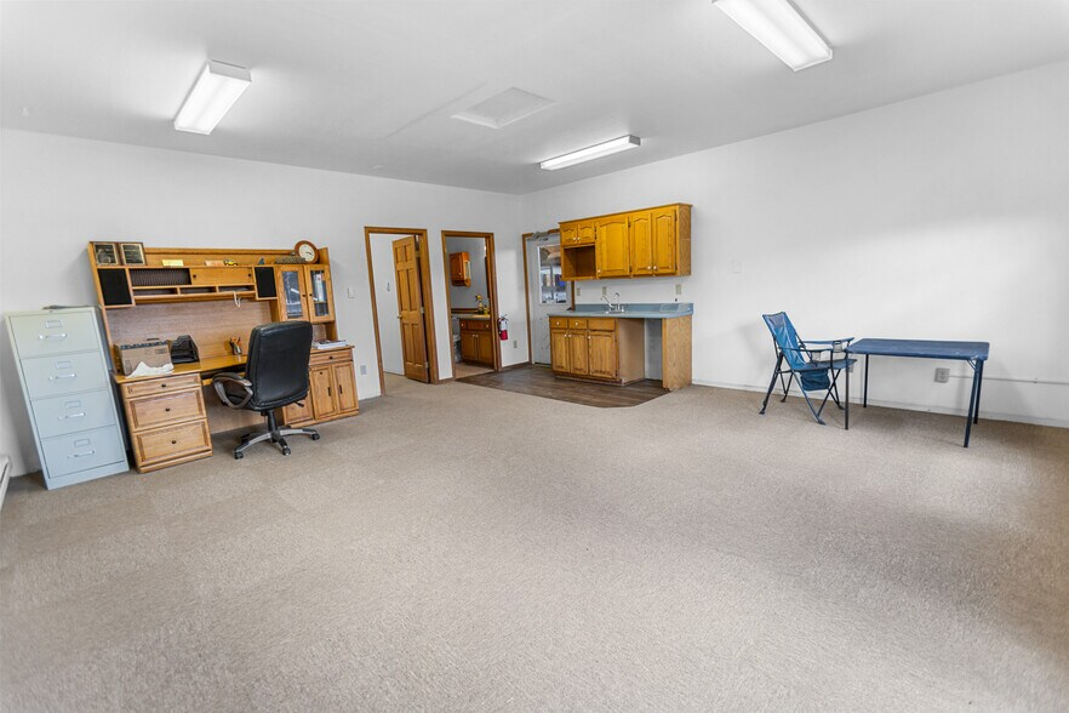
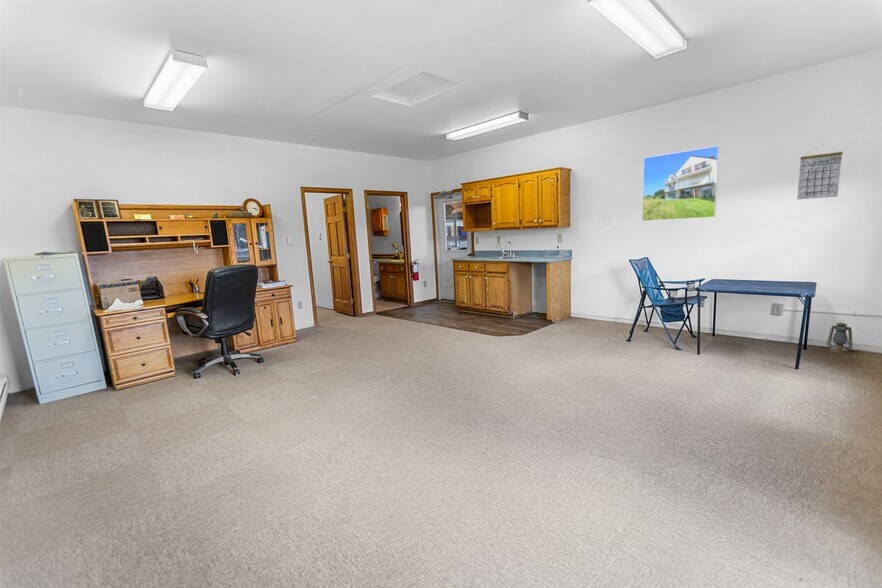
+ lantern [826,319,854,355]
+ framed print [641,145,720,222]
+ calendar [796,143,844,200]
